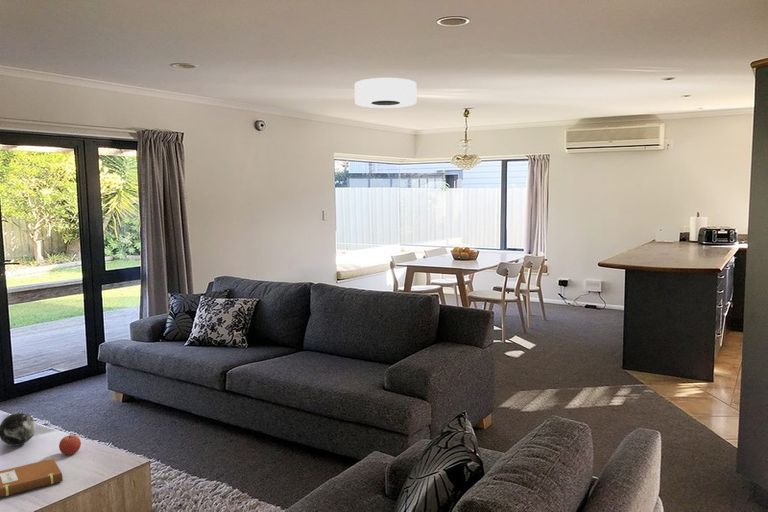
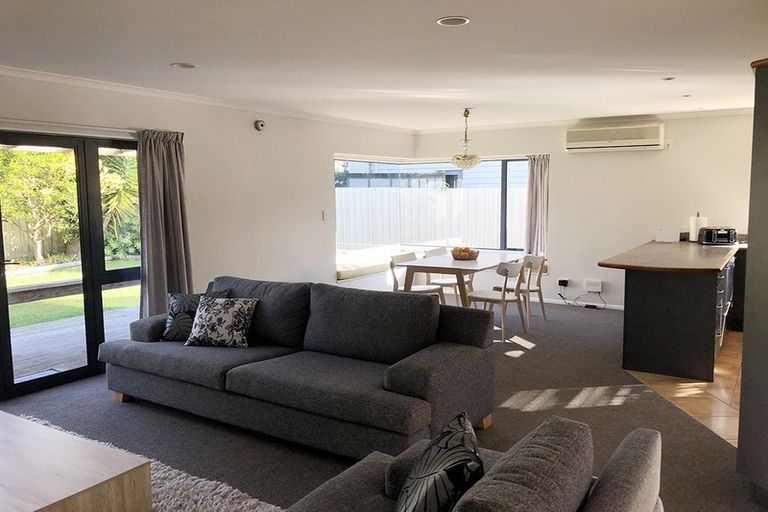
- ceiling light [354,77,417,109]
- decorative orb [0,412,37,447]
- apple [58,432,82,456]
- notebook [0,457,64,498]
